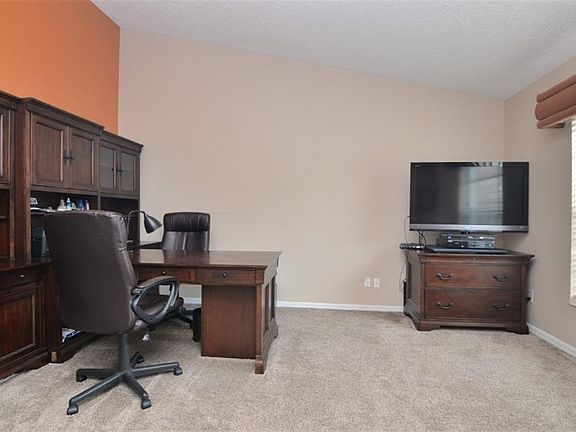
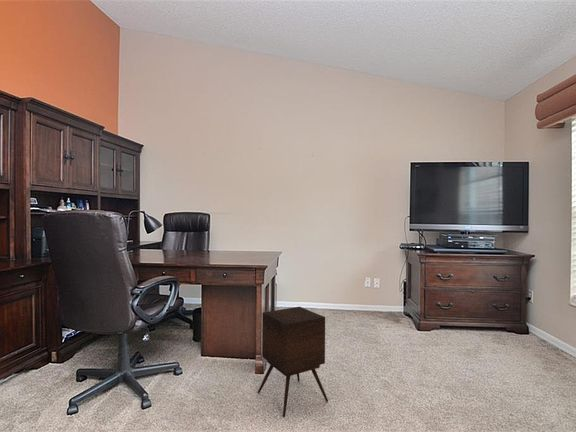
+ side table [257,306,329,418]
